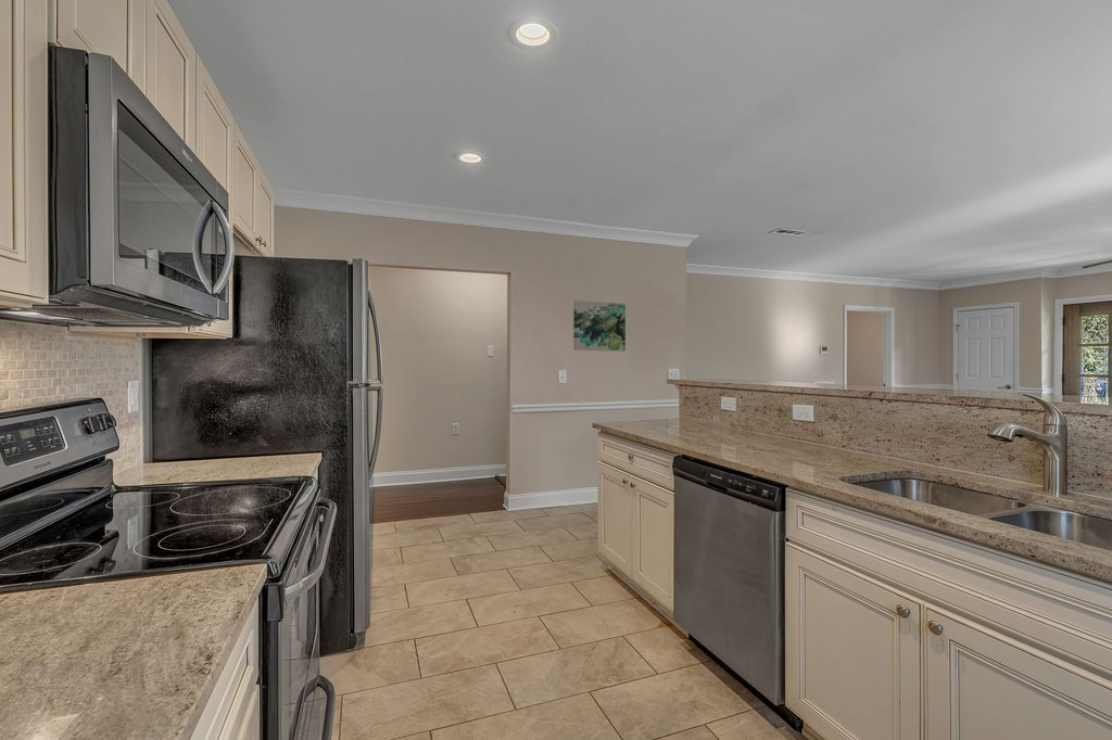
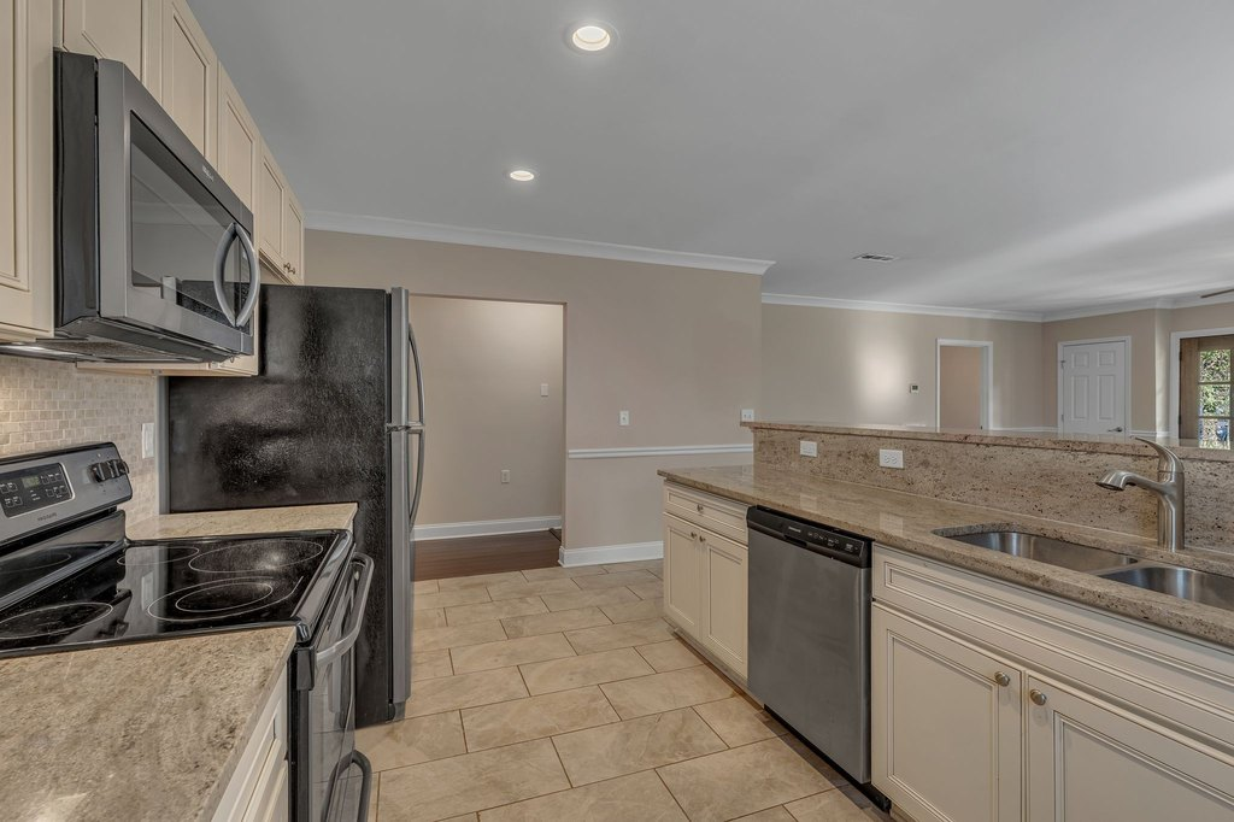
- wall art [572,299,627,353]
